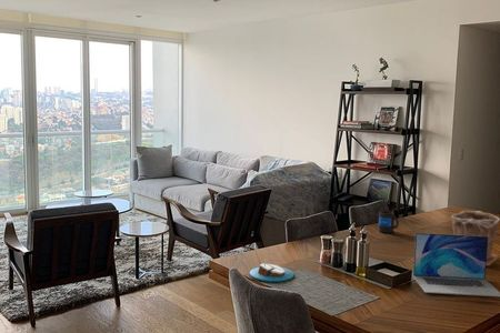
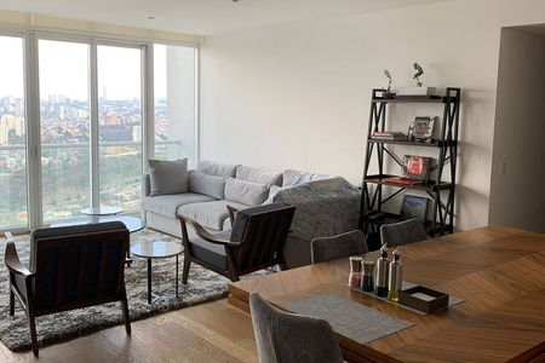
- mug [378,210,400,234]
- laptop [412,232,500,297]
- candle [249,259,294,283]
- plant pot [450,210,500,266]
